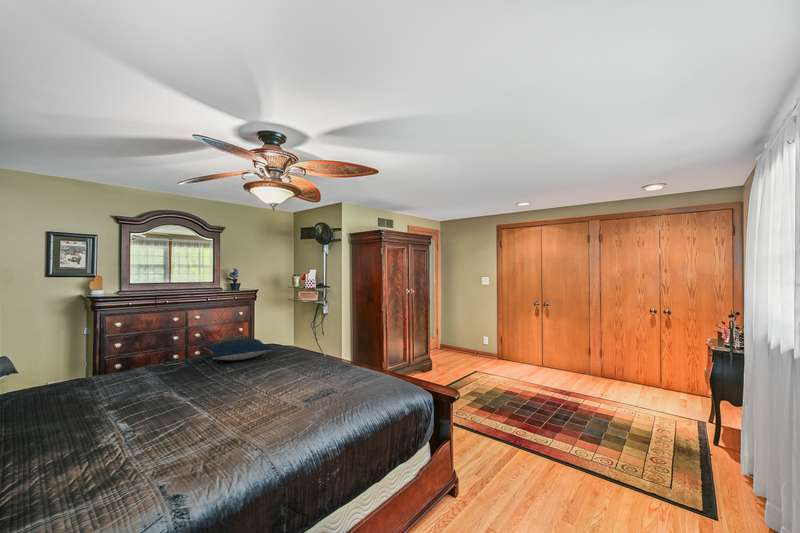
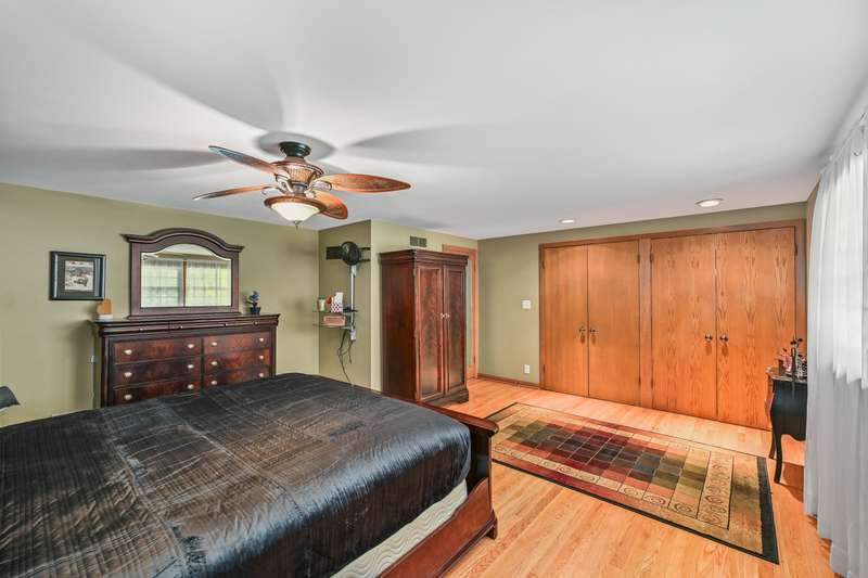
- pillow [203,337,275,361]
